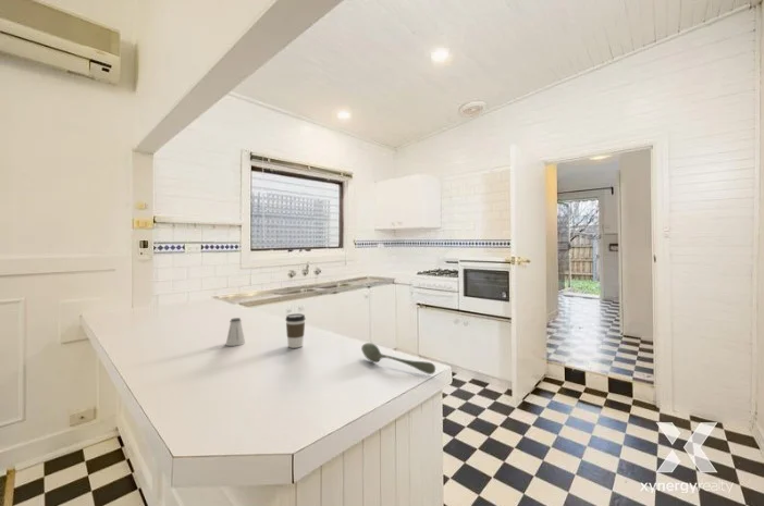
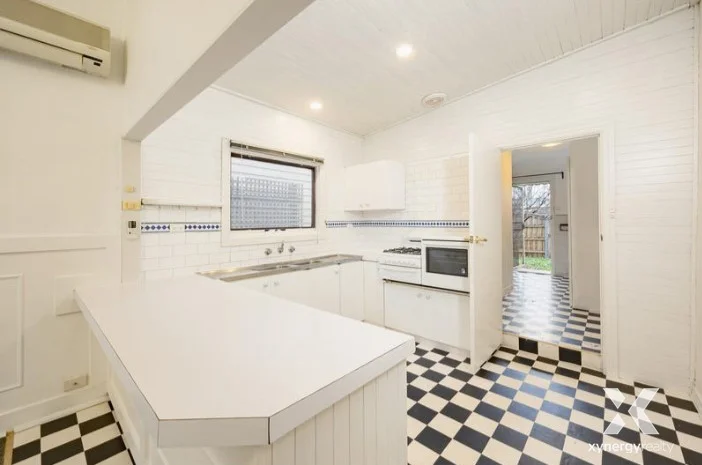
- spoon [360,342,436,375]
- saltshaker [225,317,246,347]
- coffee cup [284,312,307,349]
